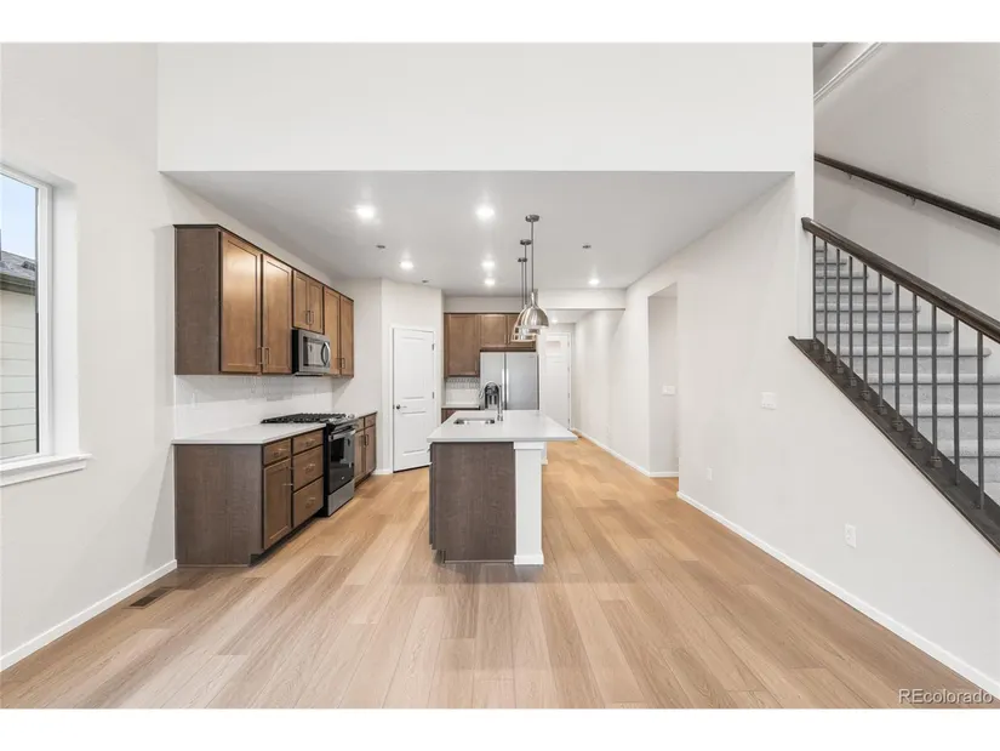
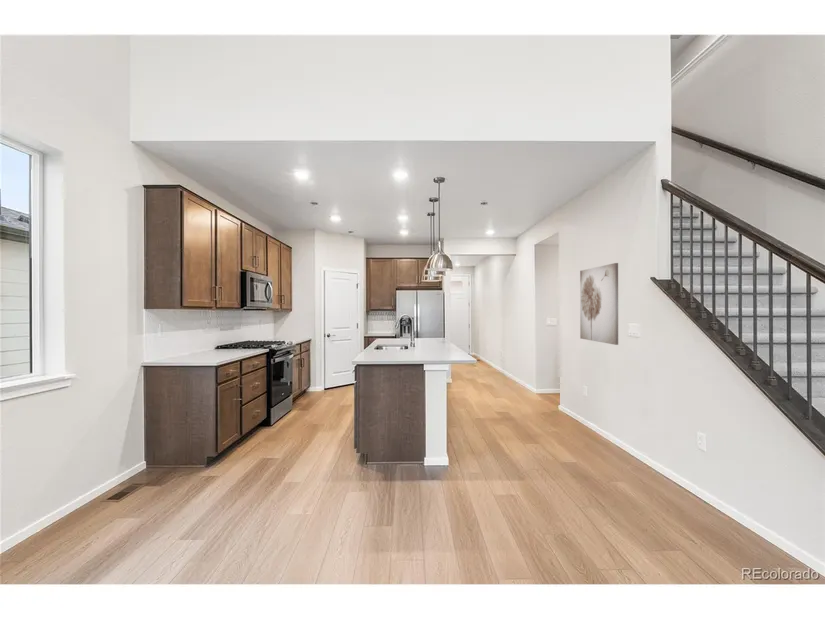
+ wall art [579,262,619,346]
